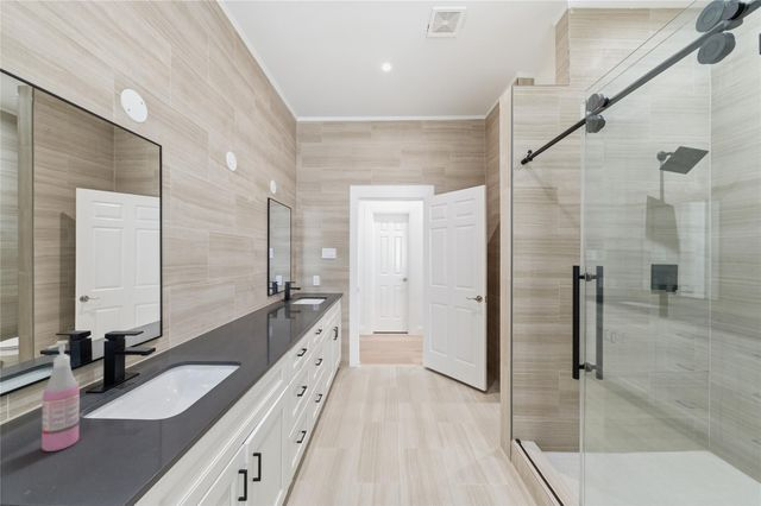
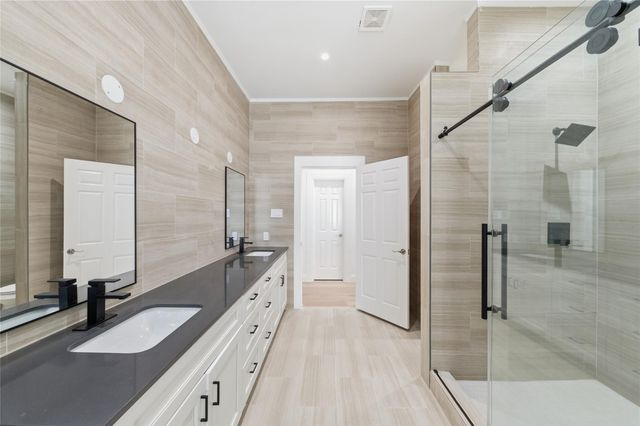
- soap dispenser [40,340,81,453]
